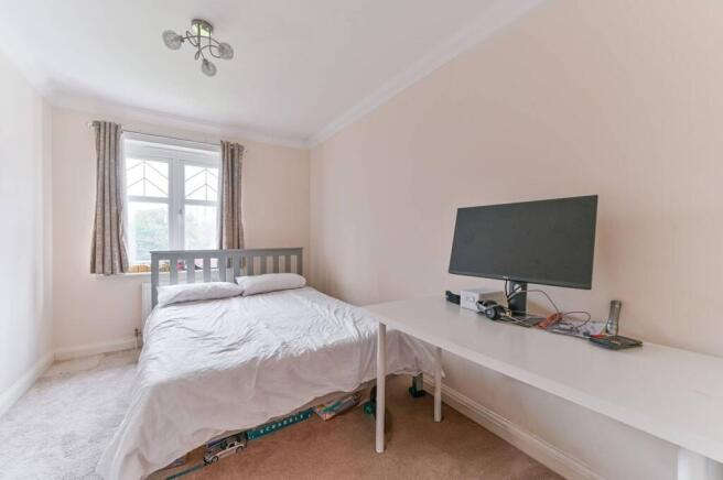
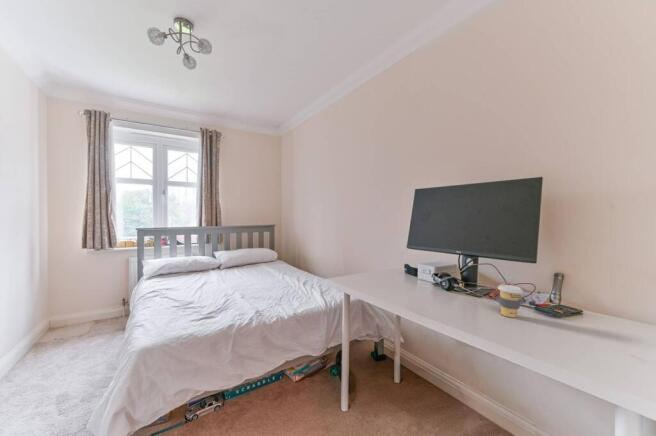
+ coffee cup [497,284,524,319]
